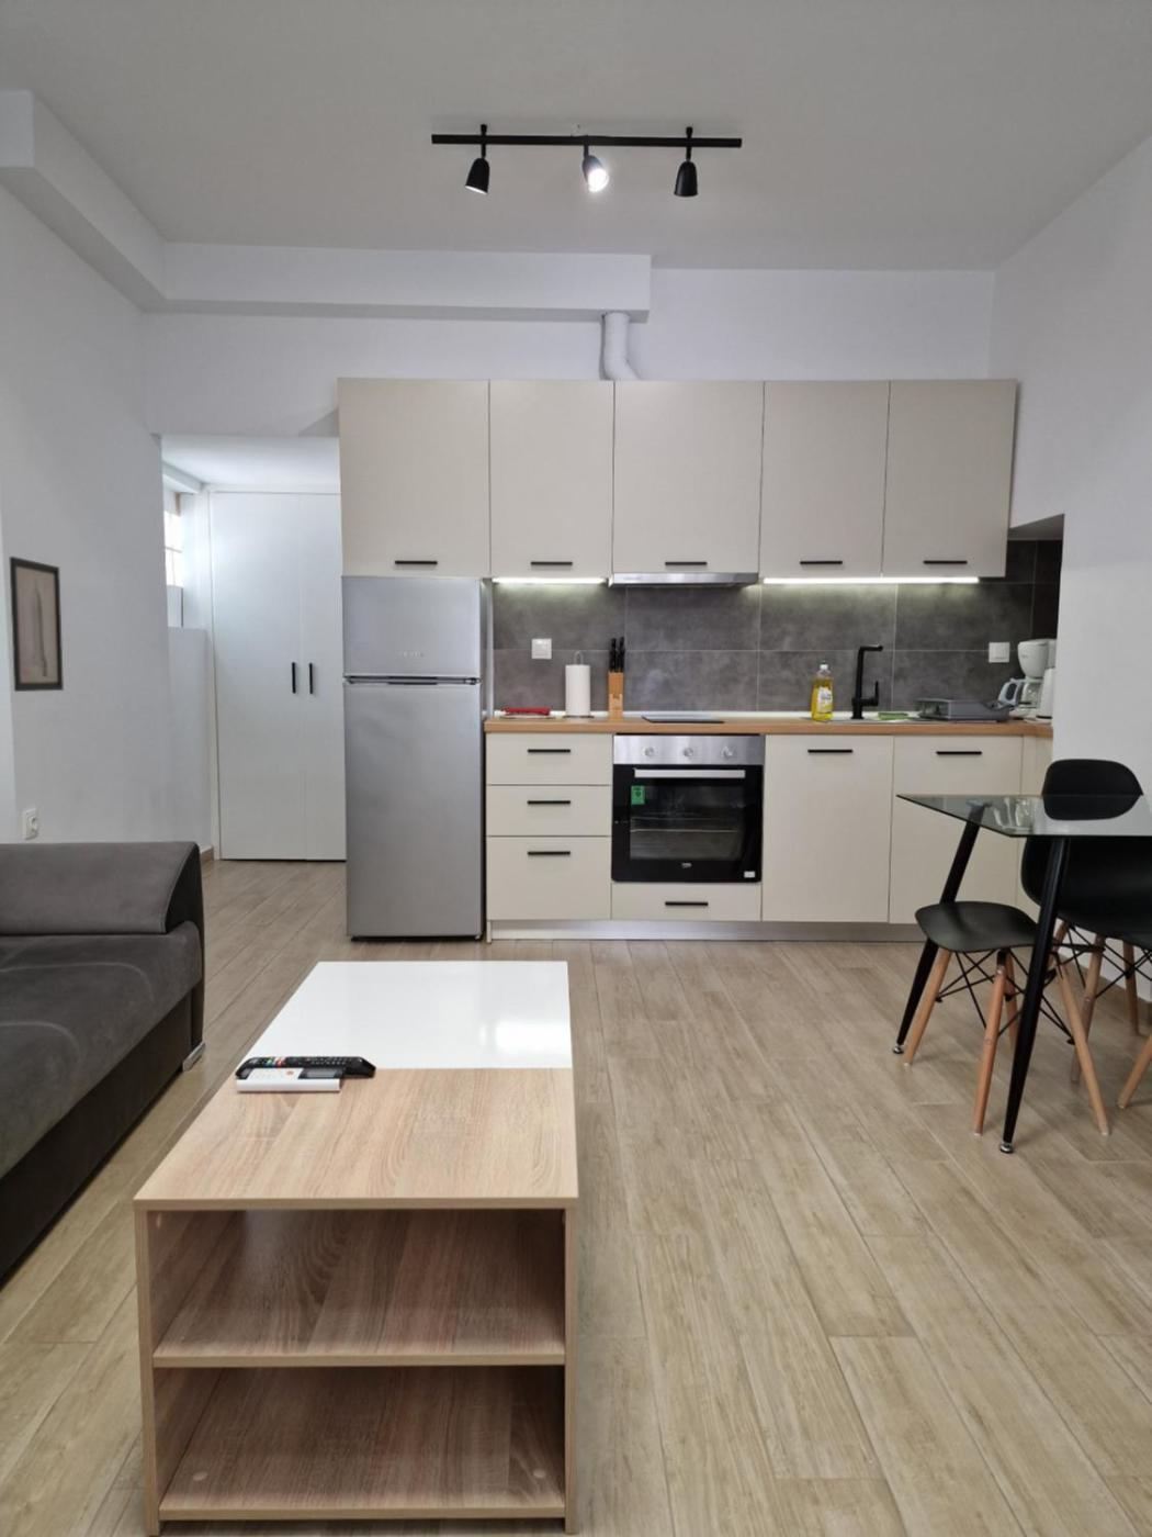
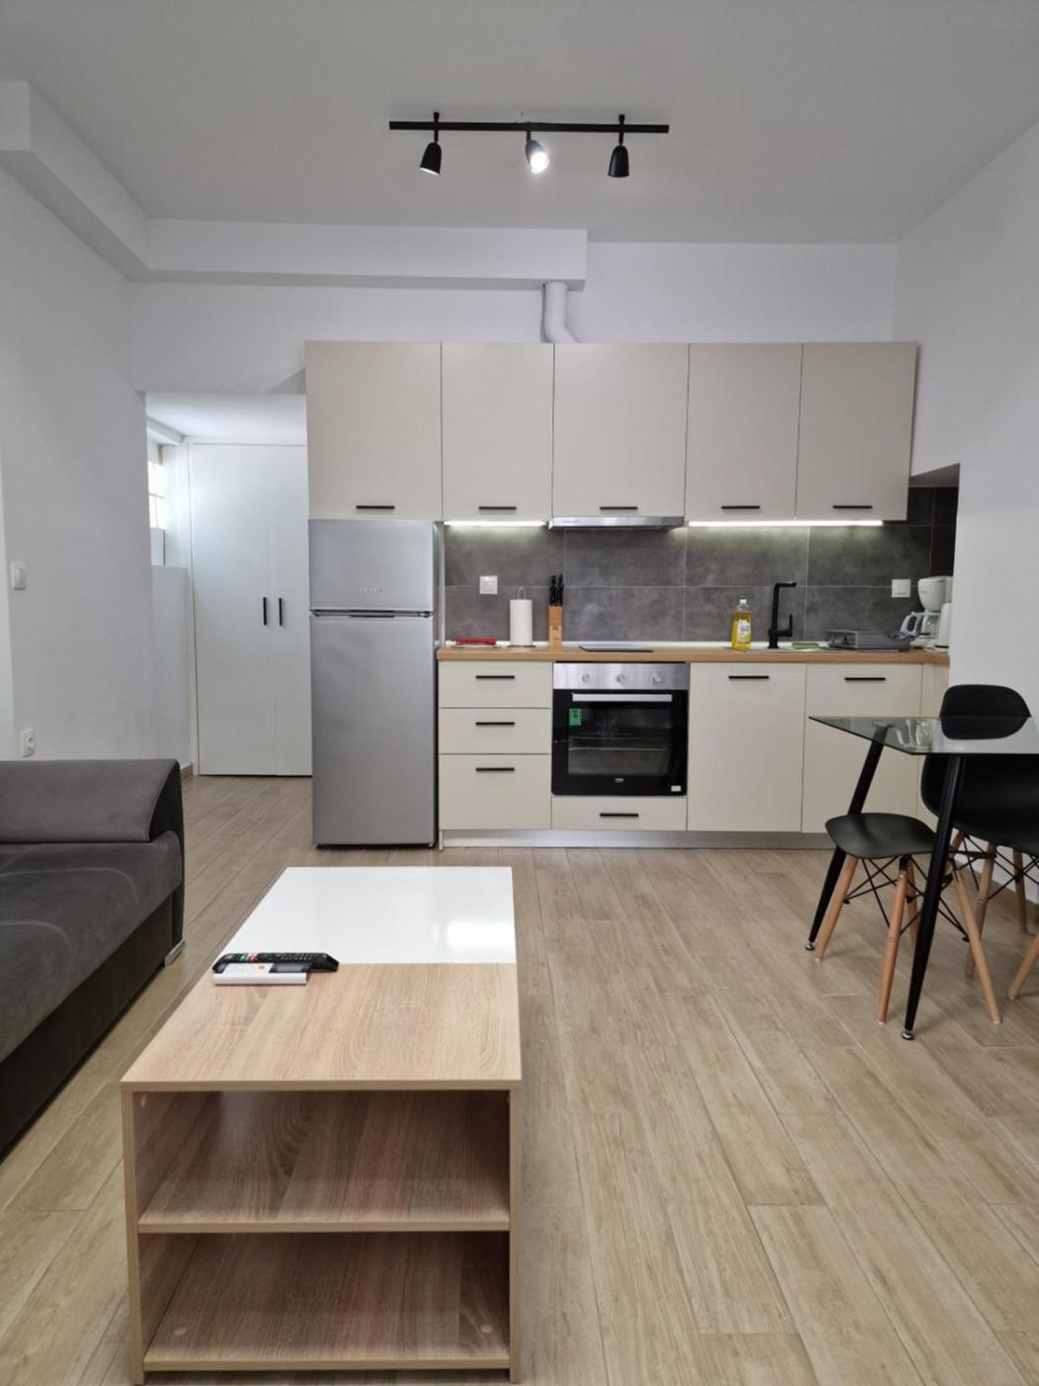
- wall art [8,555,64,692]
